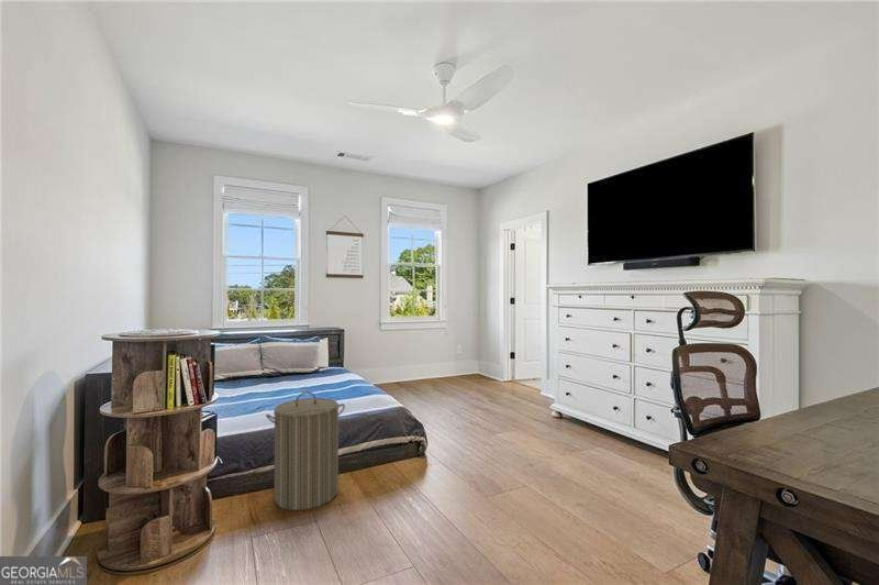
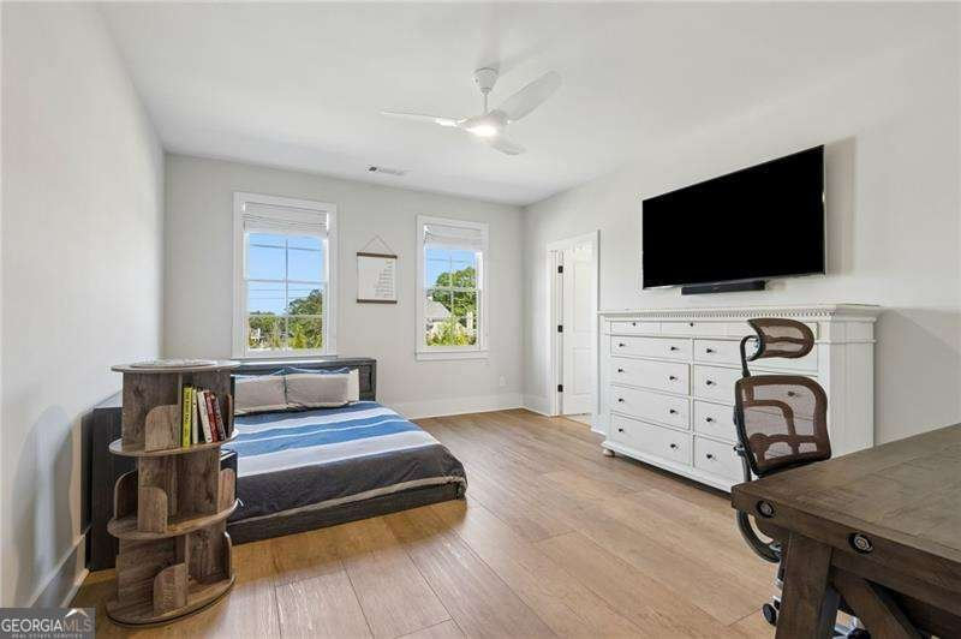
- laundry hamper [265,390,346,511]
